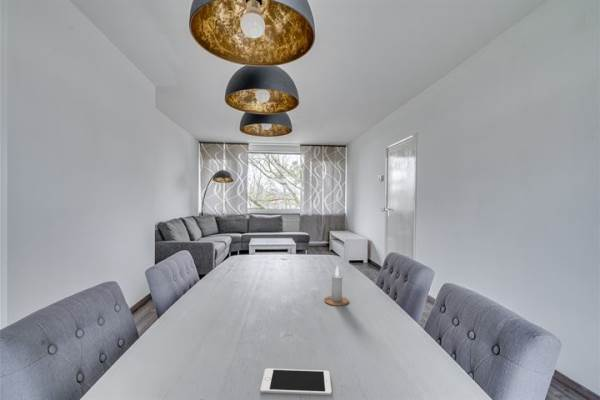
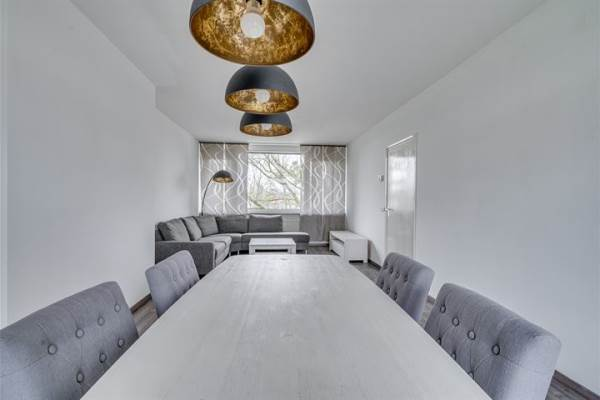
- candle [323,265,350,307]
- cell phone [259,367,333,396]
